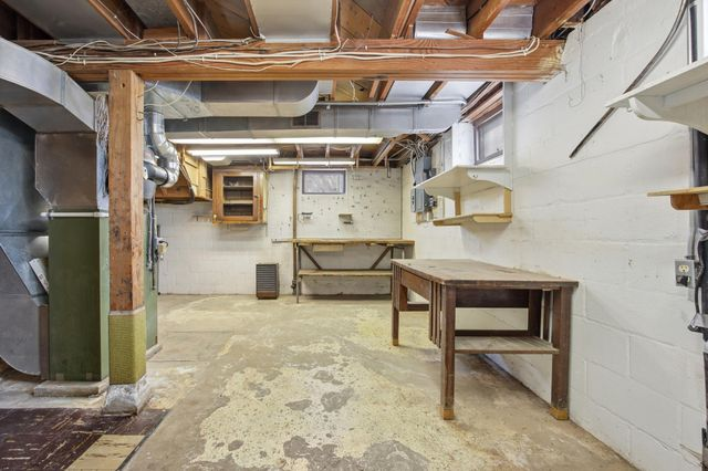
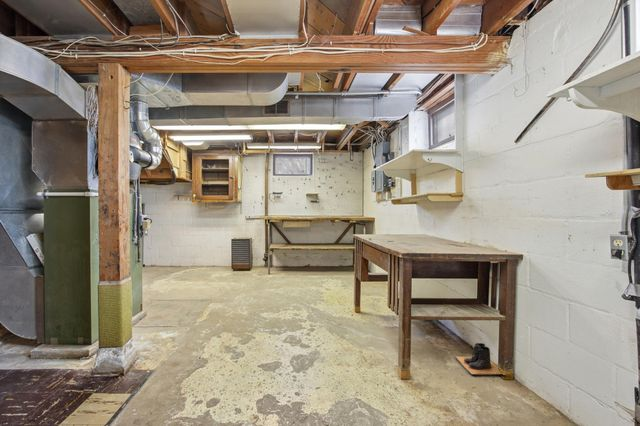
+ boots [455,342,502,376]
